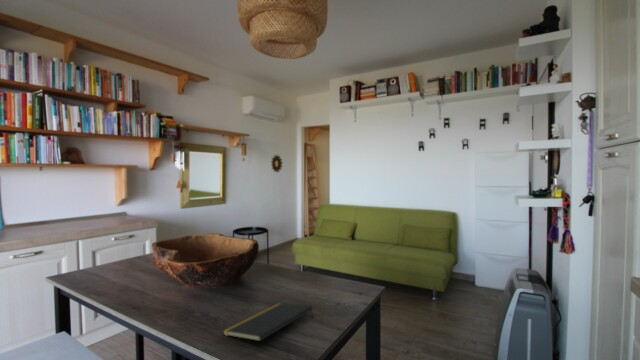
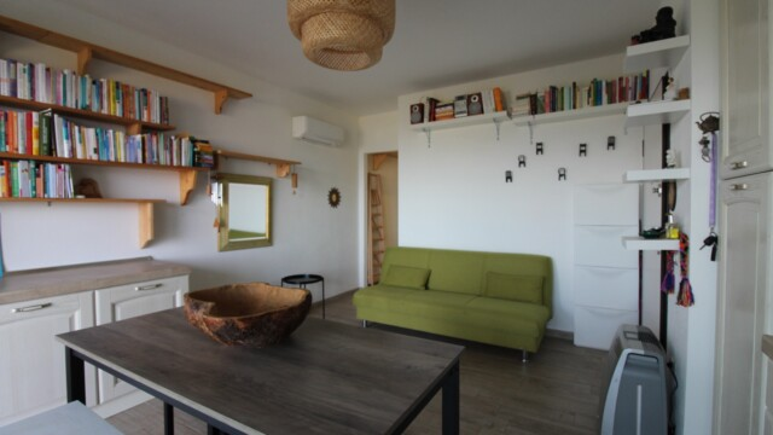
- notepad [221,302,314,342]
